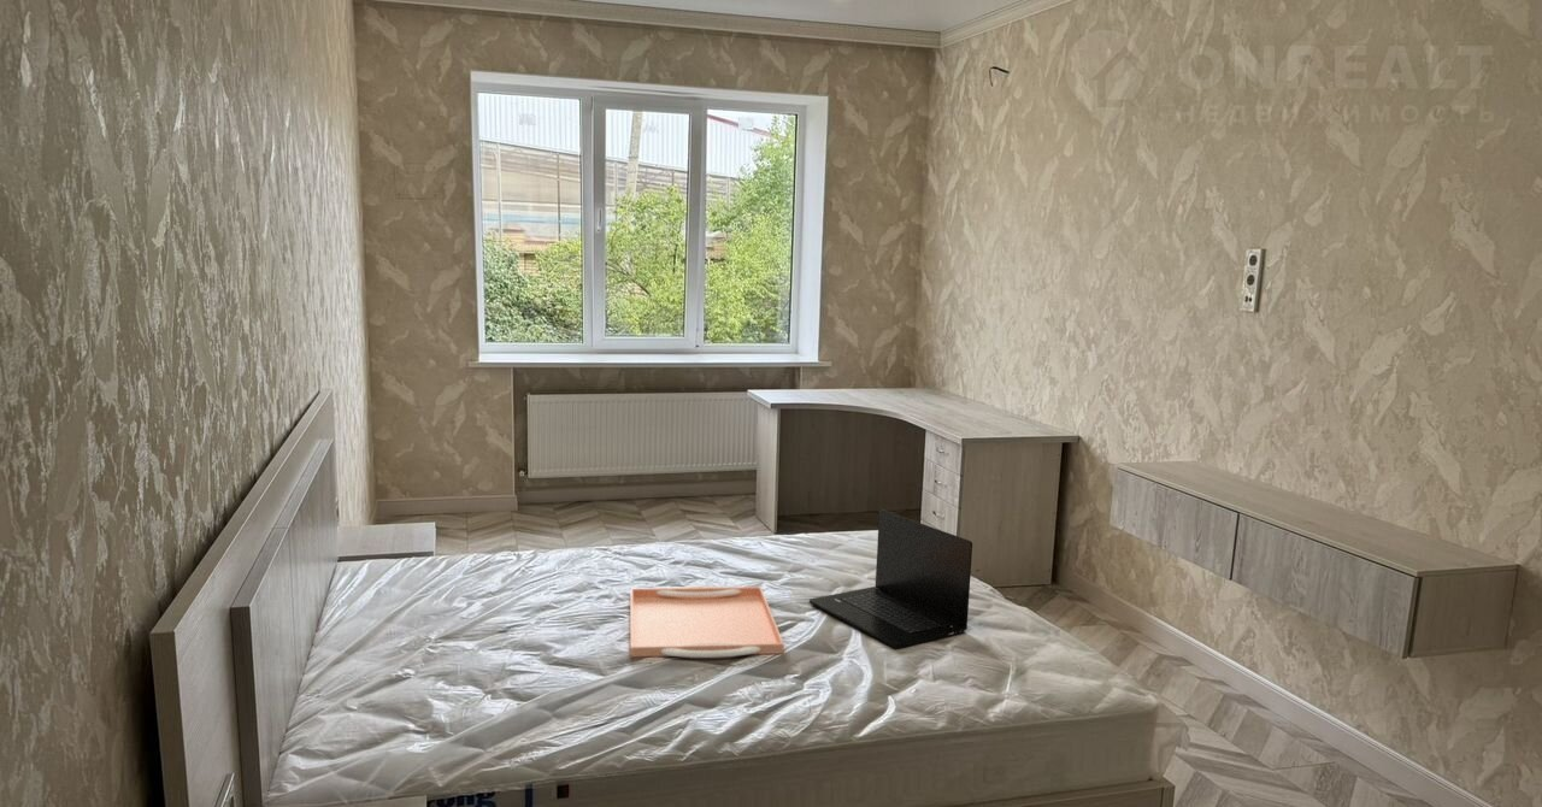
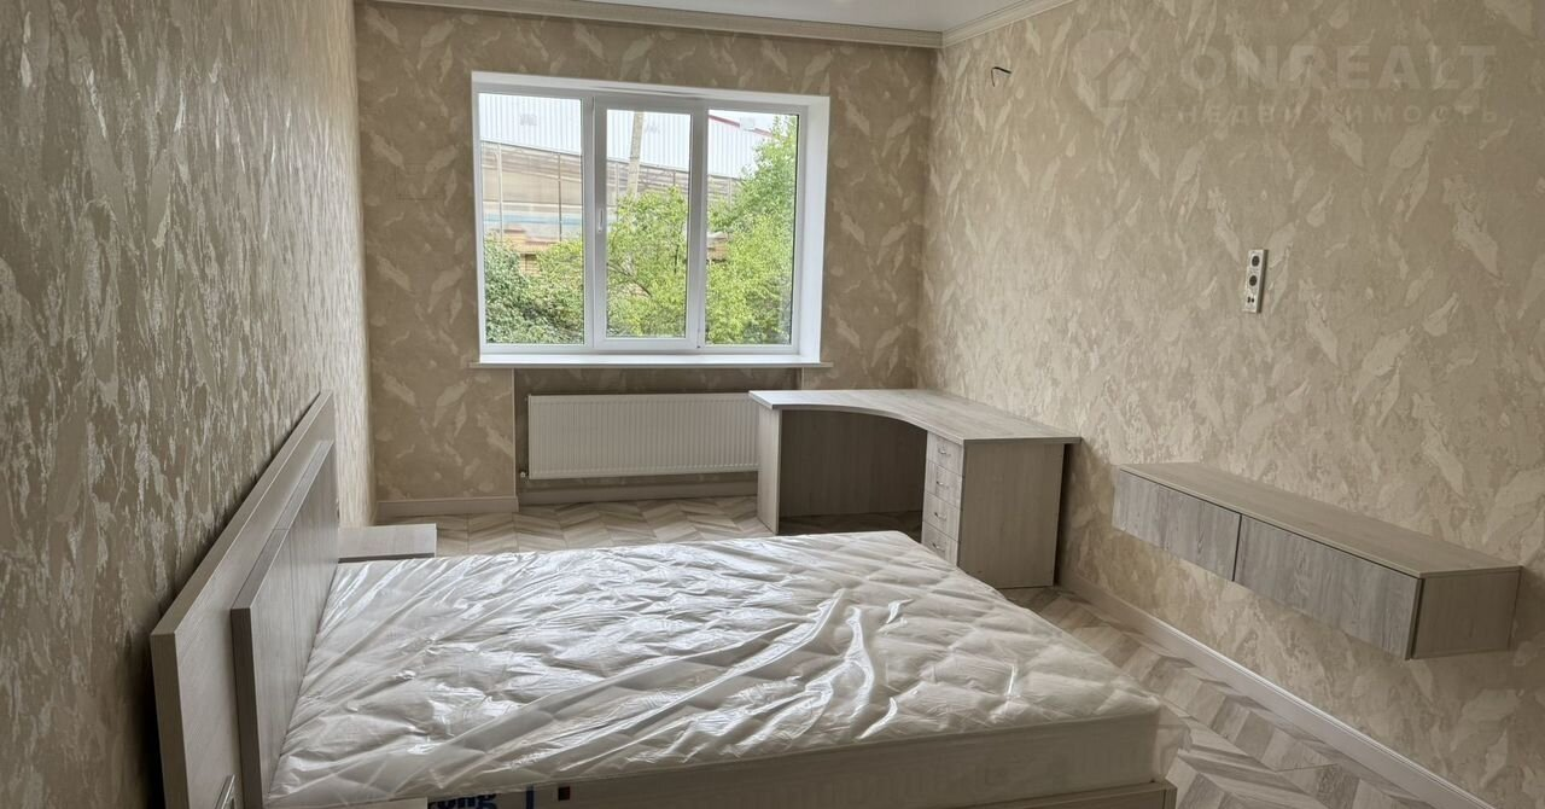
- laptop [808,508,973,649]
- serving tray [629,585,785,659]
